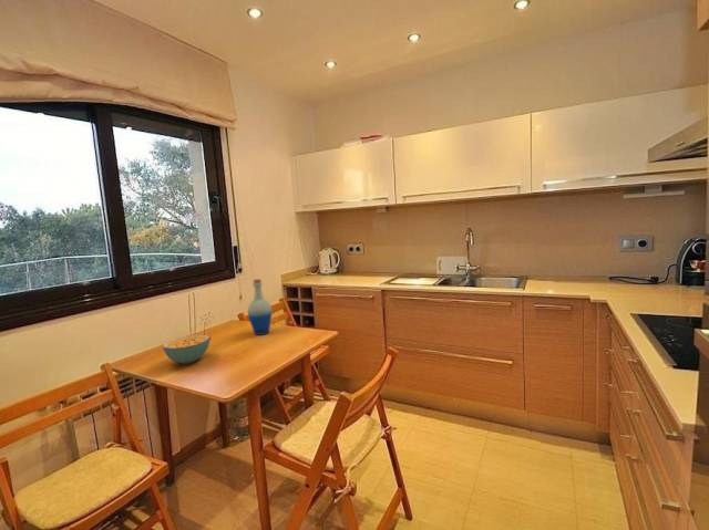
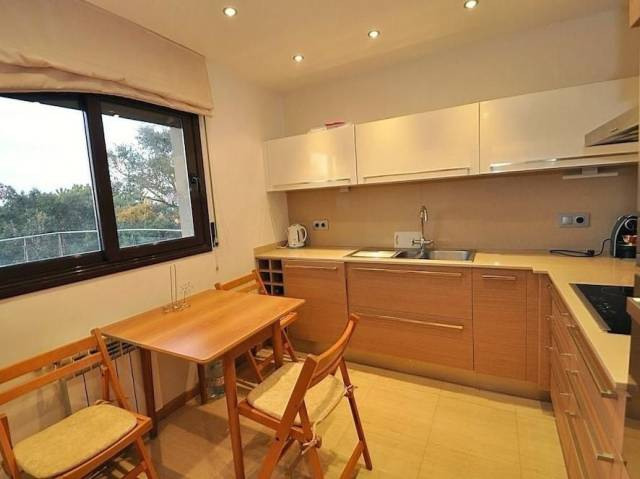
- bottle [247,278,274,336]
- cereal bowl [162,333,210,365]
